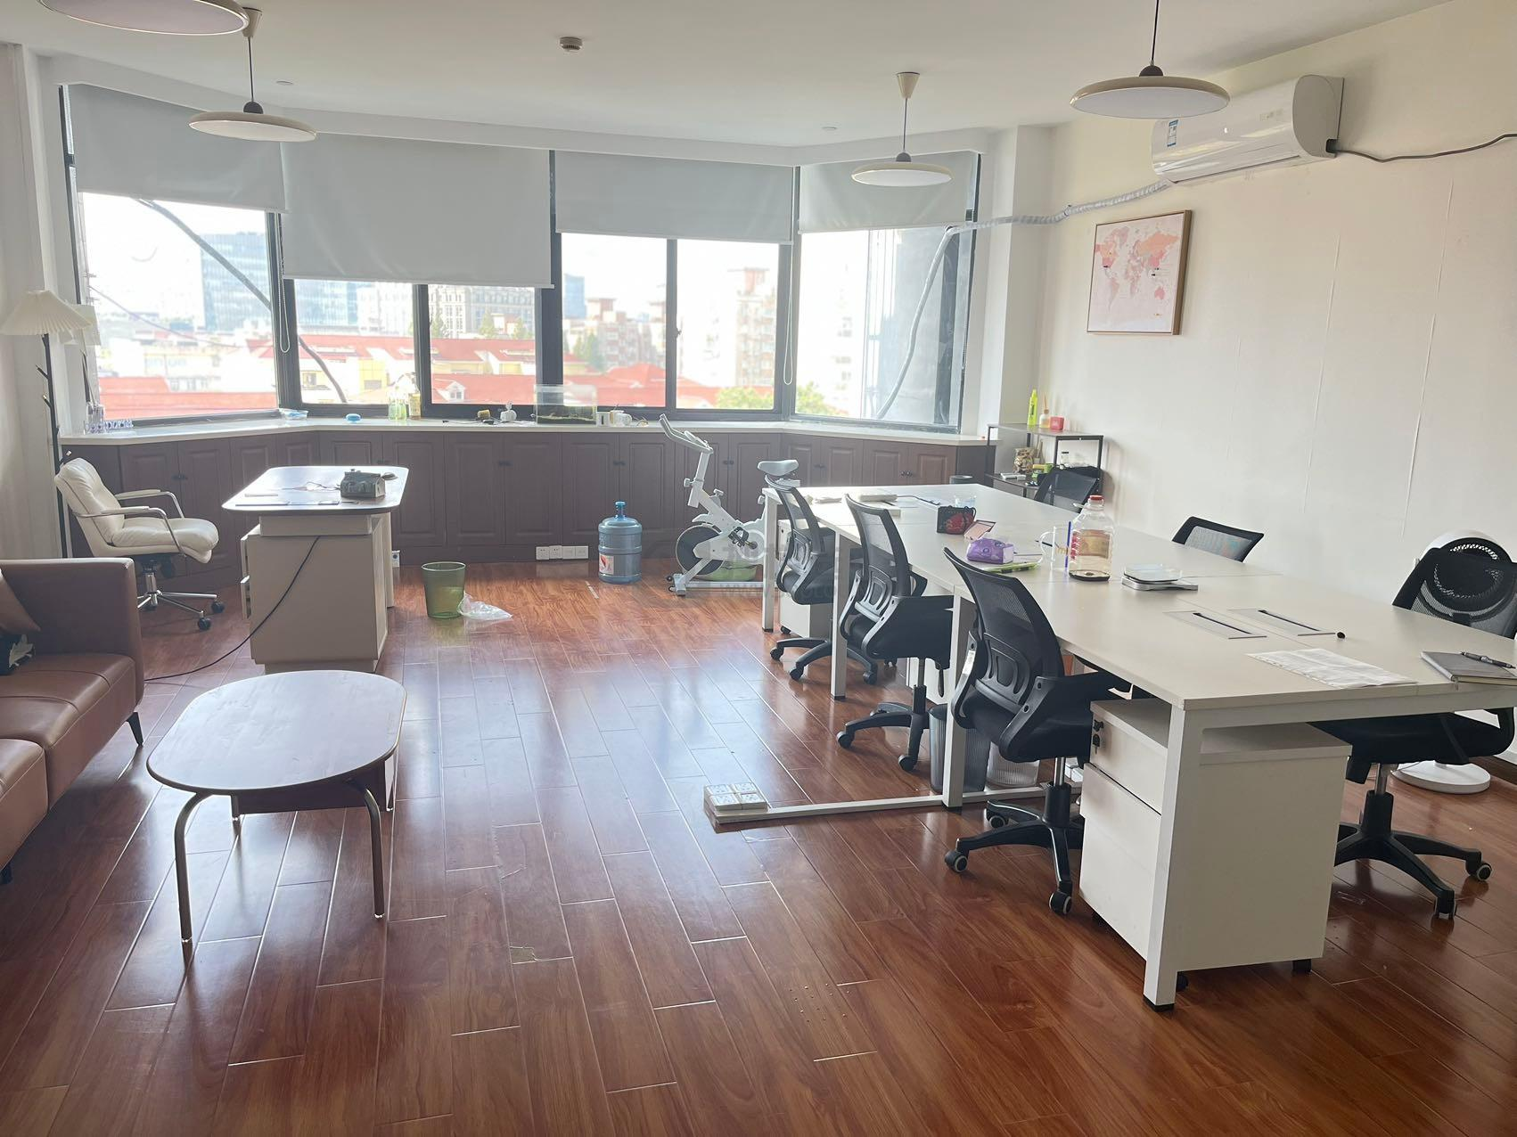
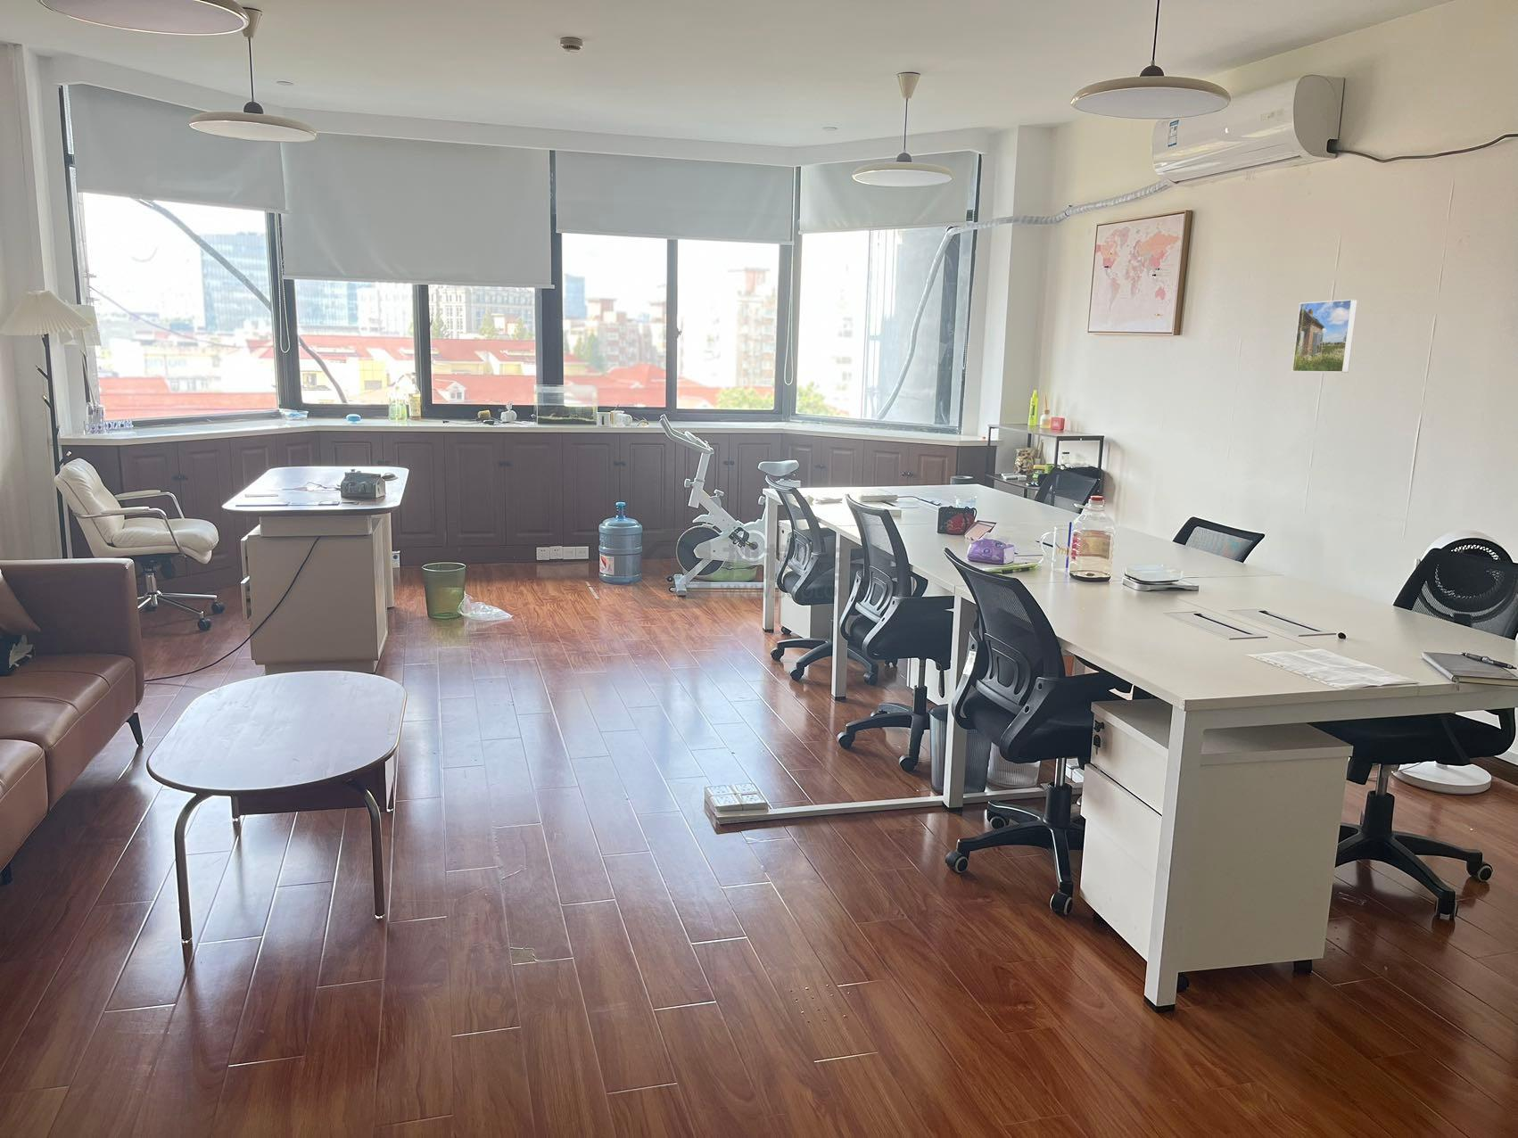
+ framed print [1291,299,1358,374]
